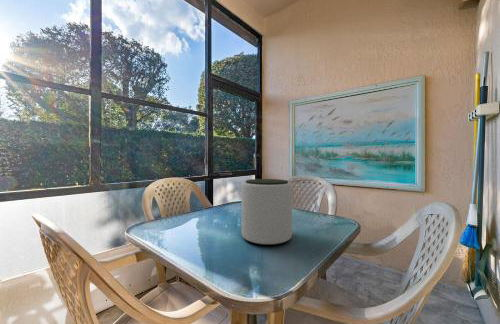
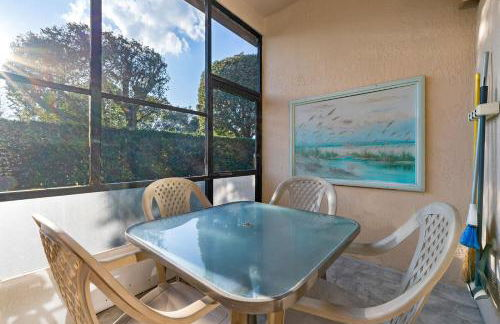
- plant pot [240,178,293,246]
